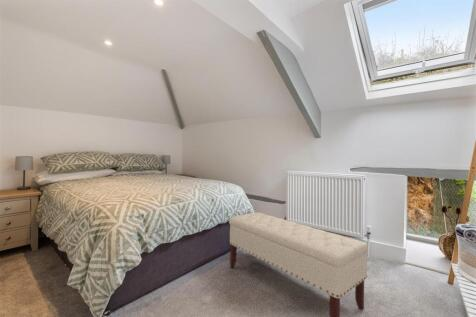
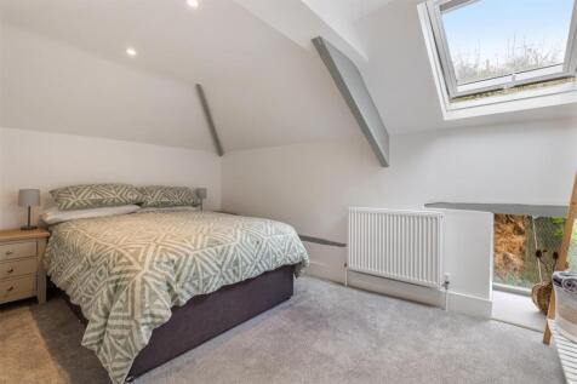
- bench [228,212,369,317]
